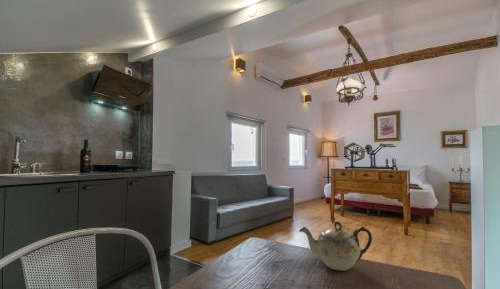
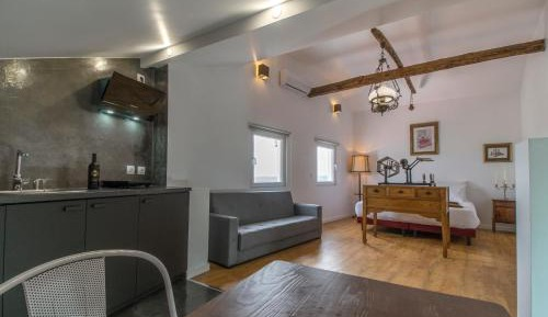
- teapot [298,220,373,272]
